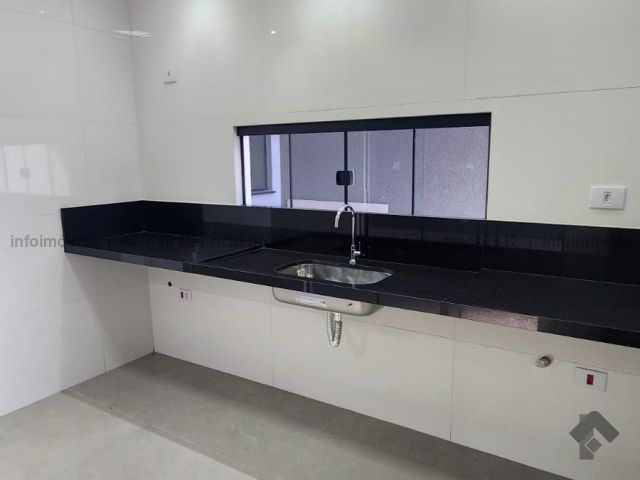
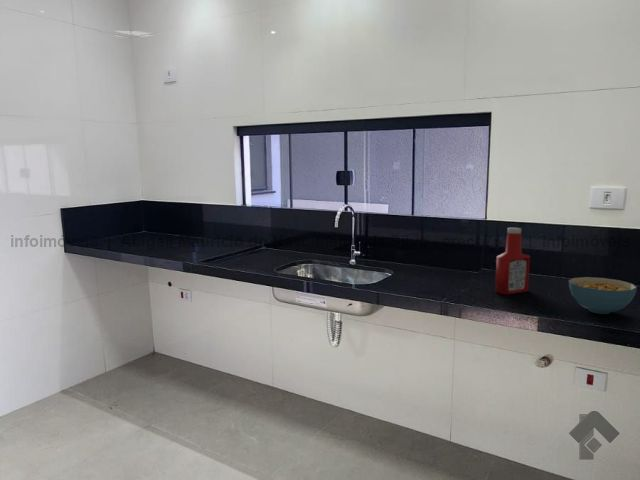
+ cereal bowl [568,276,638,315]
+ soap bottle [494,227,531,295]
